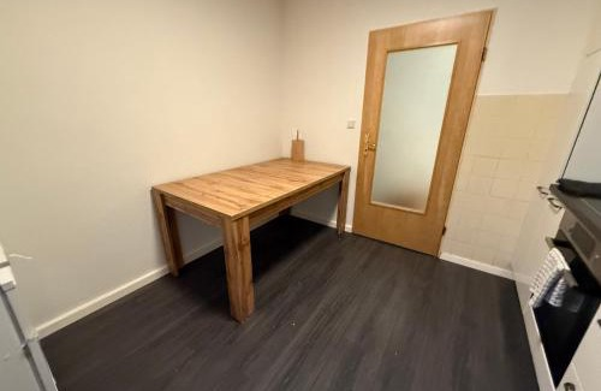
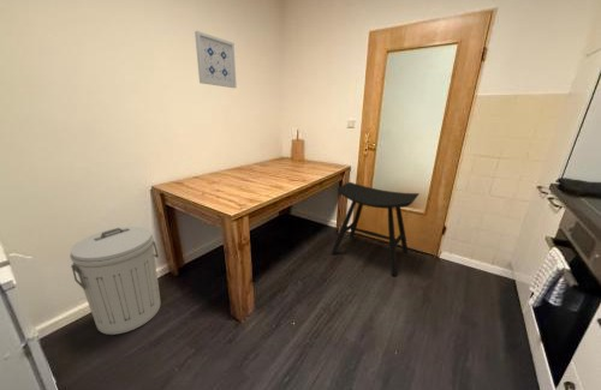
+ trash can [69,226,161,336]
+ stool [331,181,421,277]
+ wall art [194,30,238,89]
